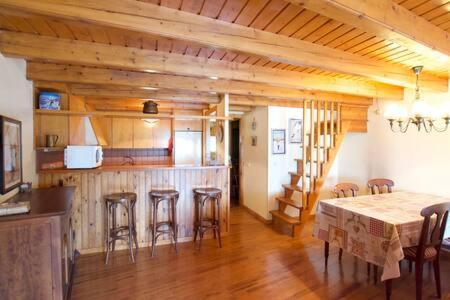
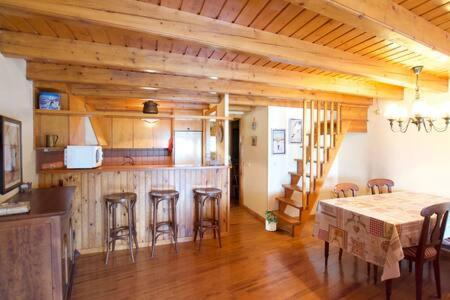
+ potted plant [260,208,279,232]
